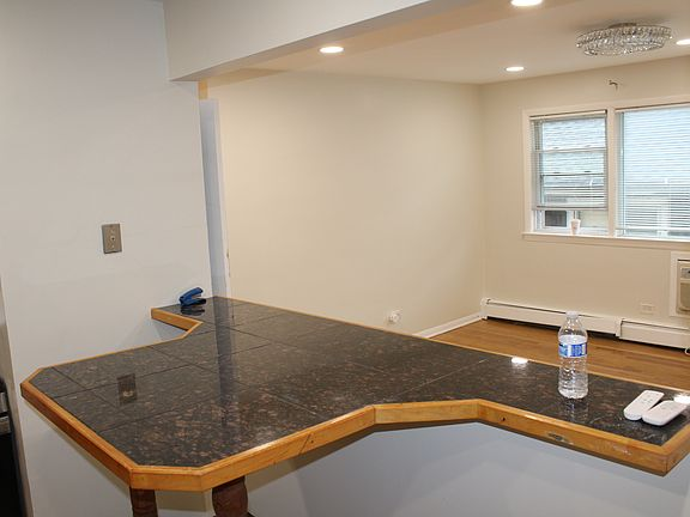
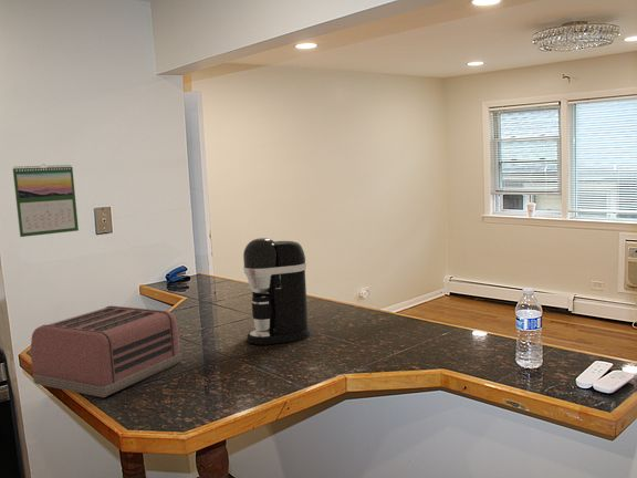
+ coffee maker [242,237,312,345]
+ toaster [30,304,182,398]
+ calendar [12,164,80,238]
